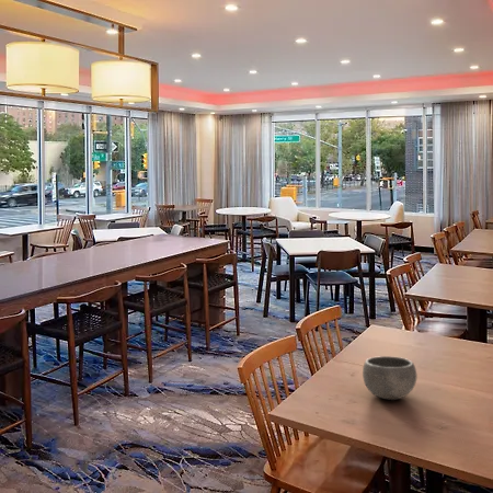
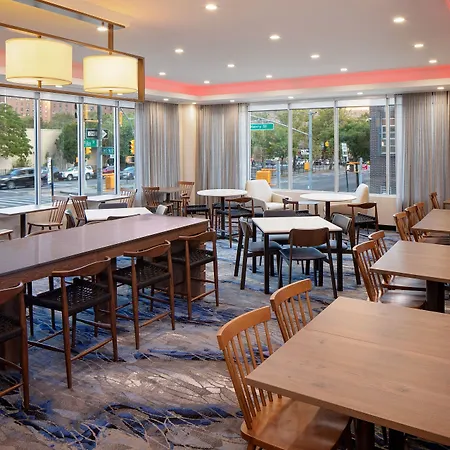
- bowl [362,355,419,401]
